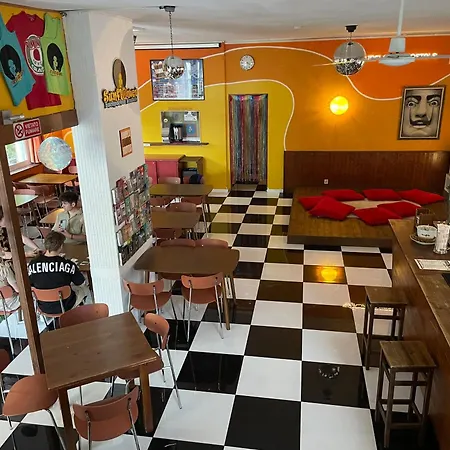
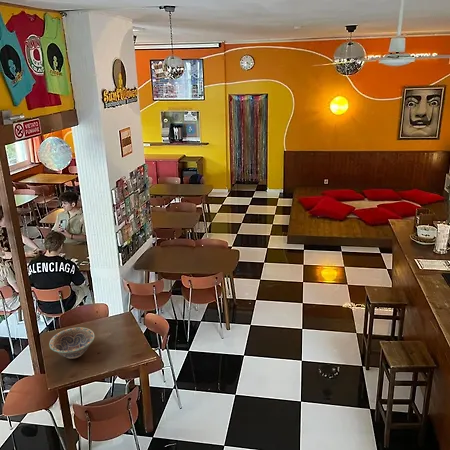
+ decorative bowl [48,326,95,360]
